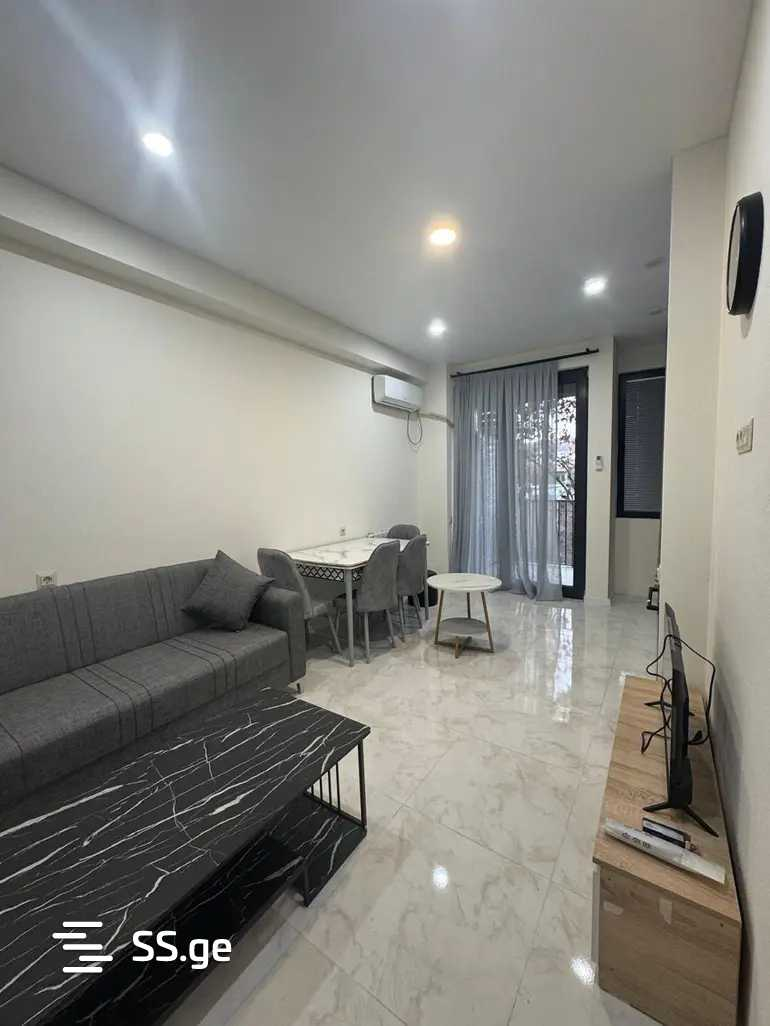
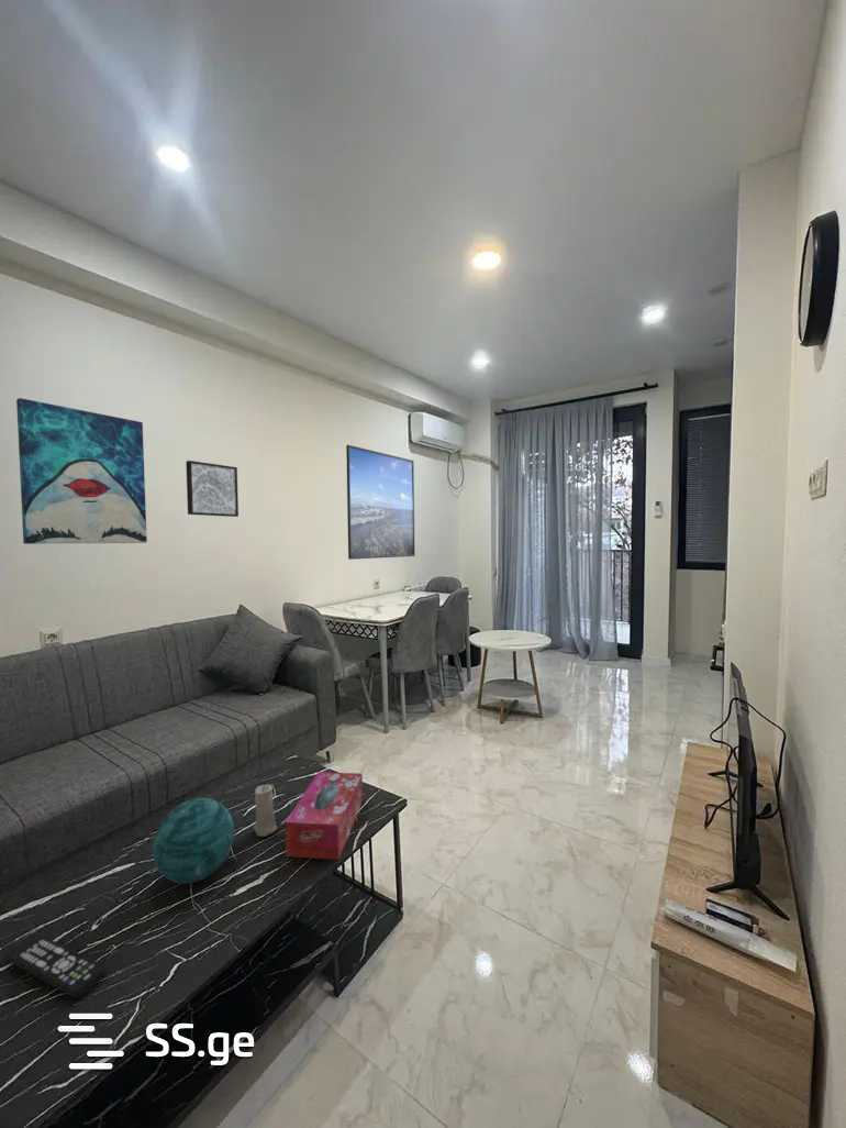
+ remote control [3,931,108,999]
+ tissue box [285,771,364,861]
+ candle [253,782,278,838]
+ wall art [15,397,148,545]
+ decorative orb [152,797,235,885]
+ wall art [185,460,240,518]
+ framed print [345,444,415,561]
